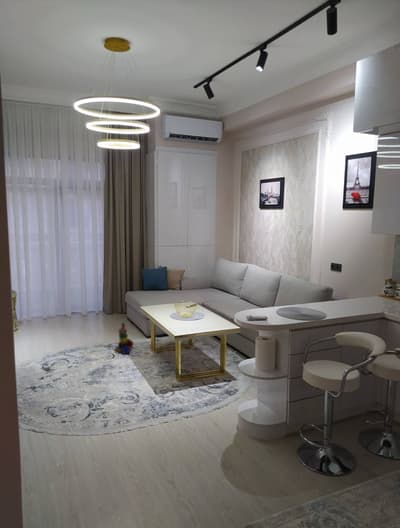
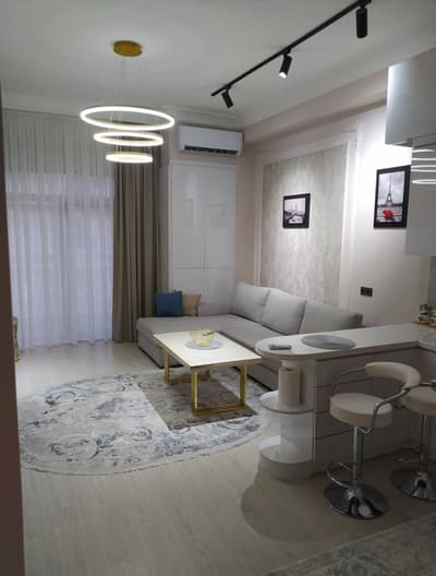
- stacking toy [114,322,135,355]
